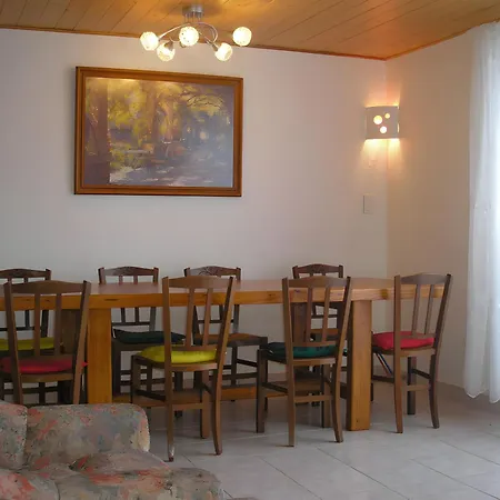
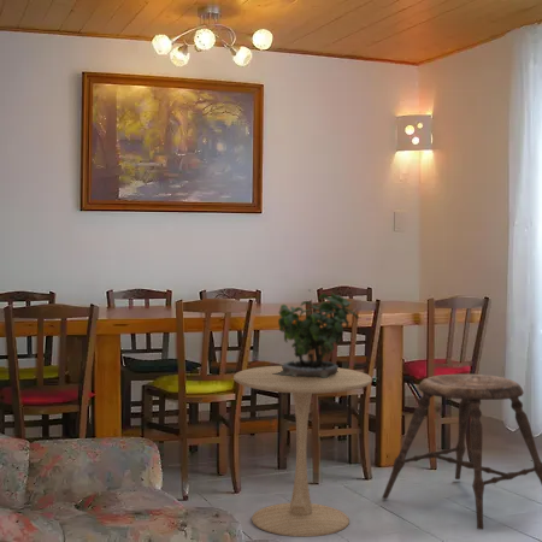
+ potted plant [272,288,359,378]
+ stool [382,373,542,531]
+ side table [232,365,373,538]
